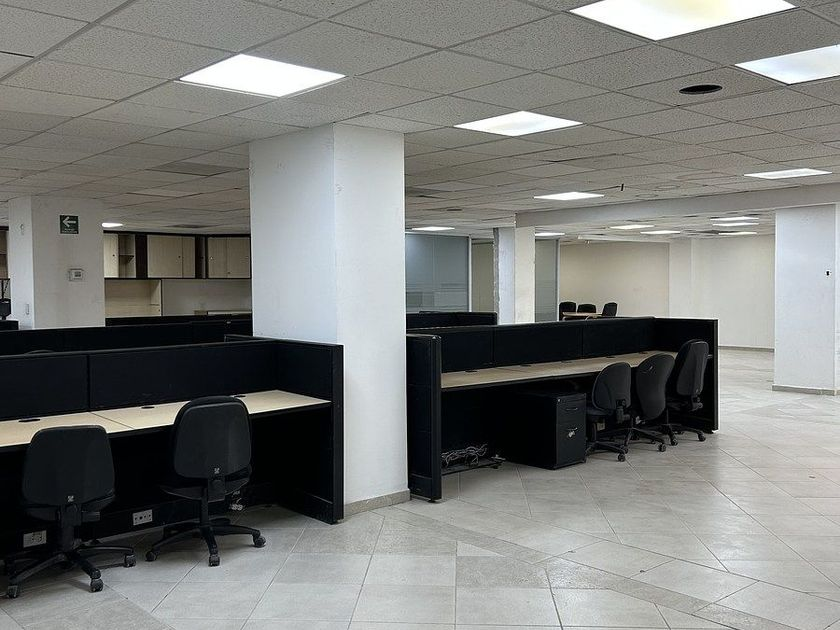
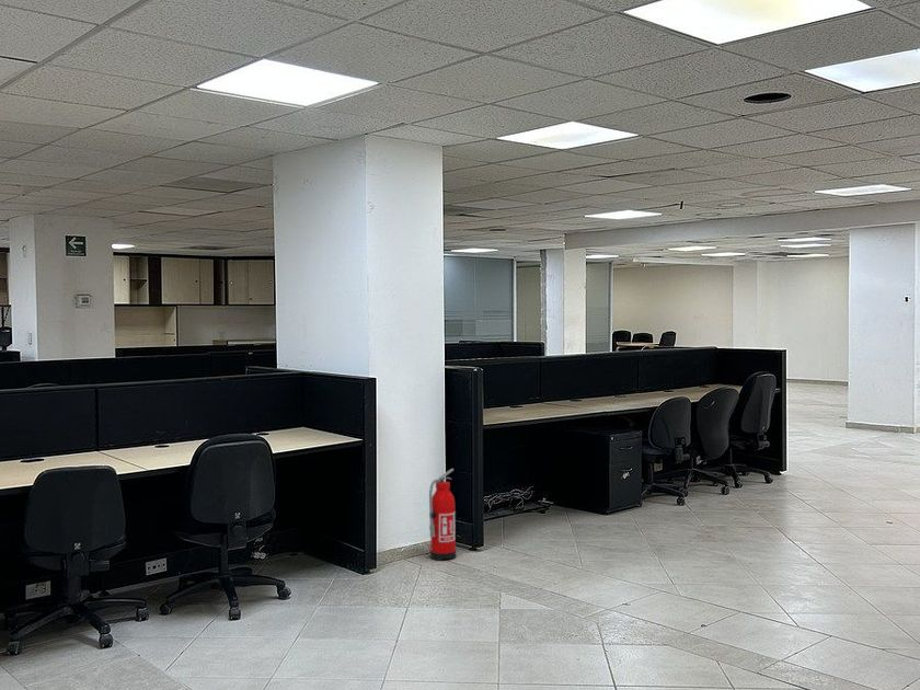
+ fire extinguisher [428,468,457,562]
